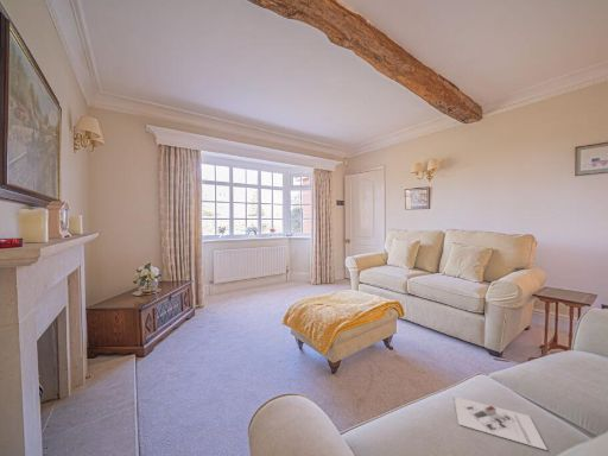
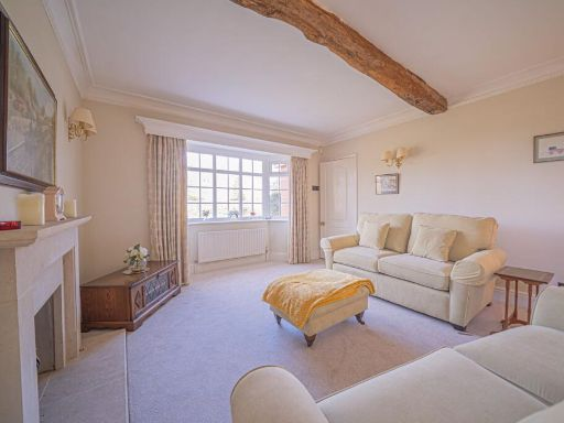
- architectural model [452,395,549,451]
